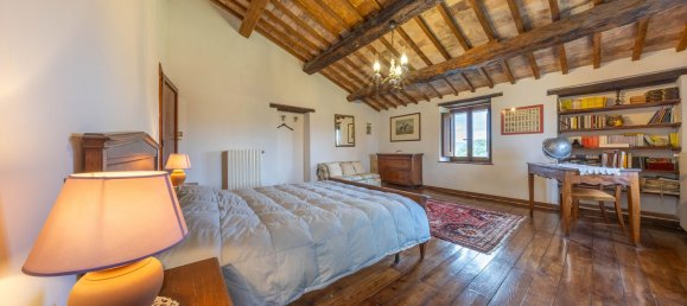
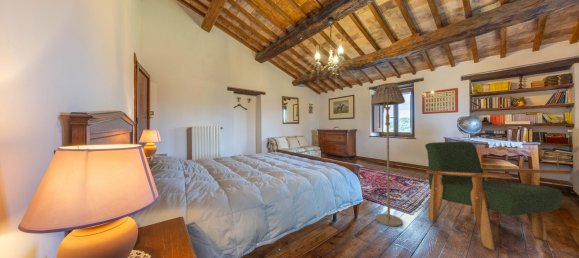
+ floor lamp [370,82,406,227]
+ armchair [424,141,572,251]
